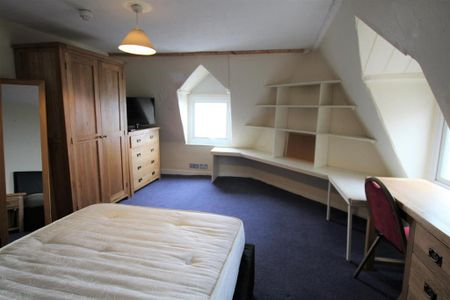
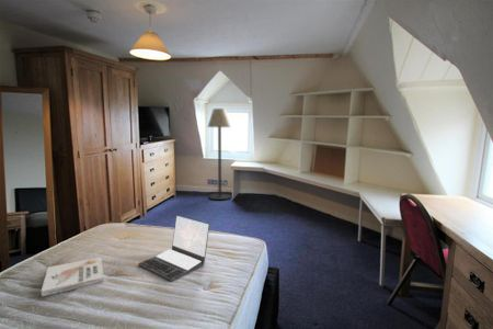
+ laptop [137,214,210,282]
+ floor lamp [206,107,232,201]
+ book [41,257,105,297]
